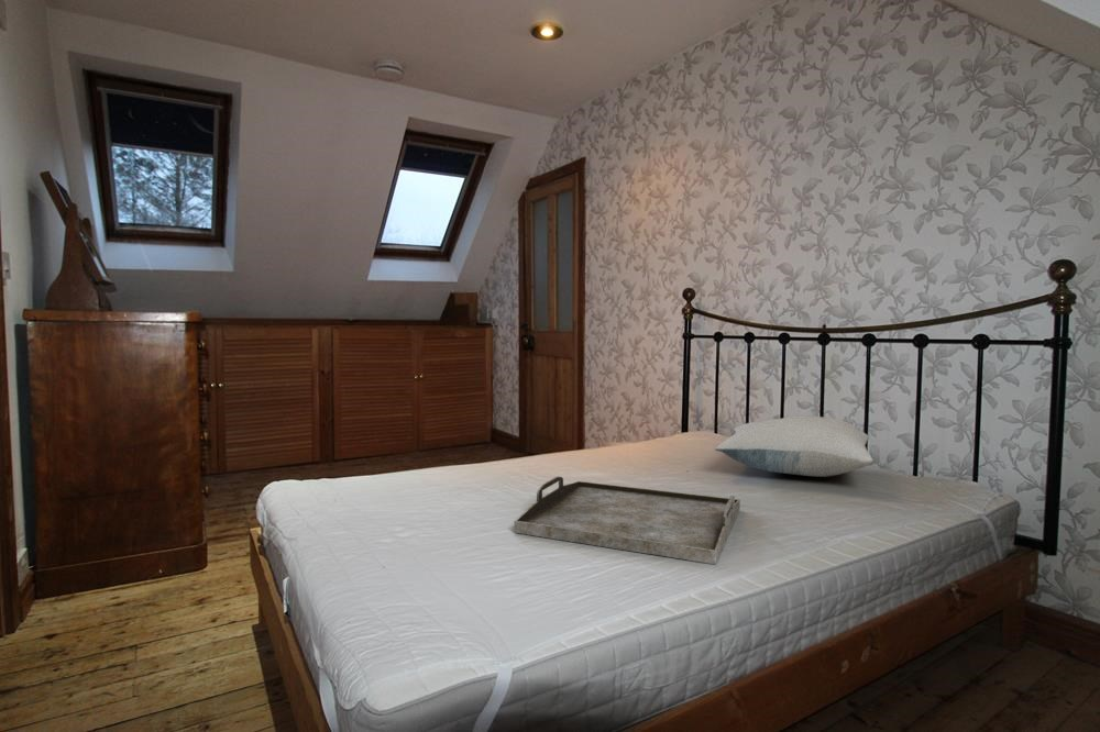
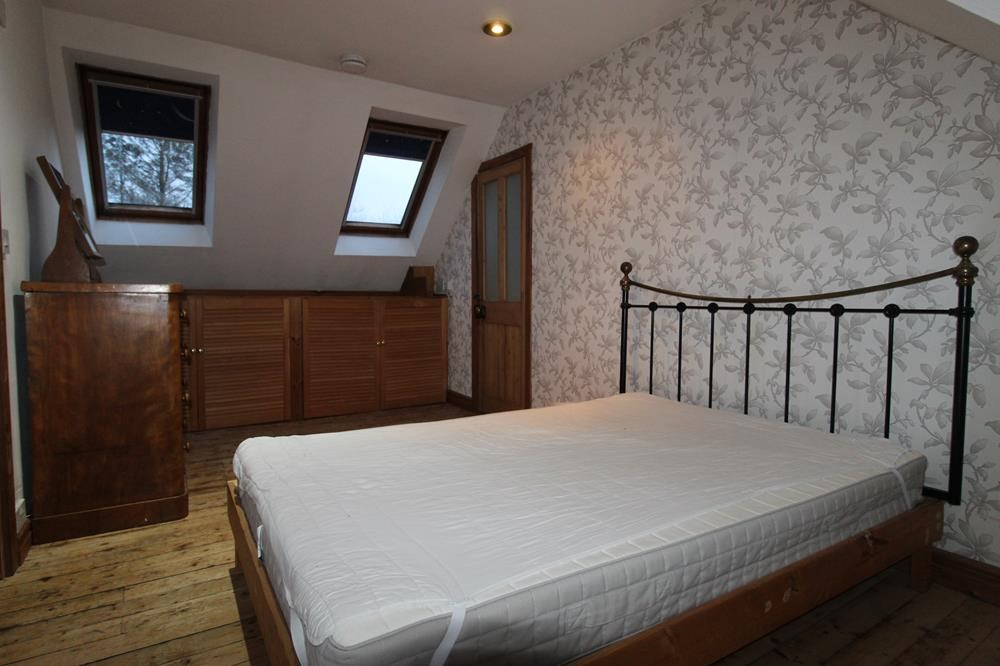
- pillow [714,414,873,478]
- serving tray [514,475,741,565]
